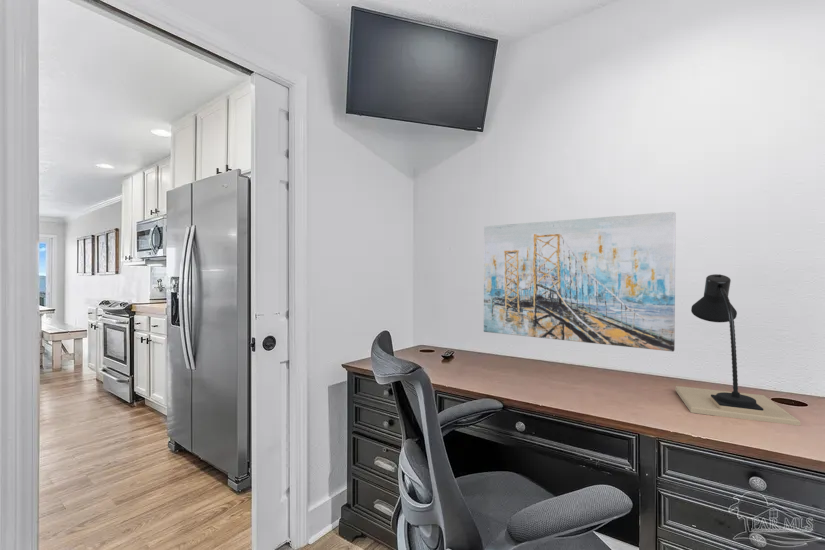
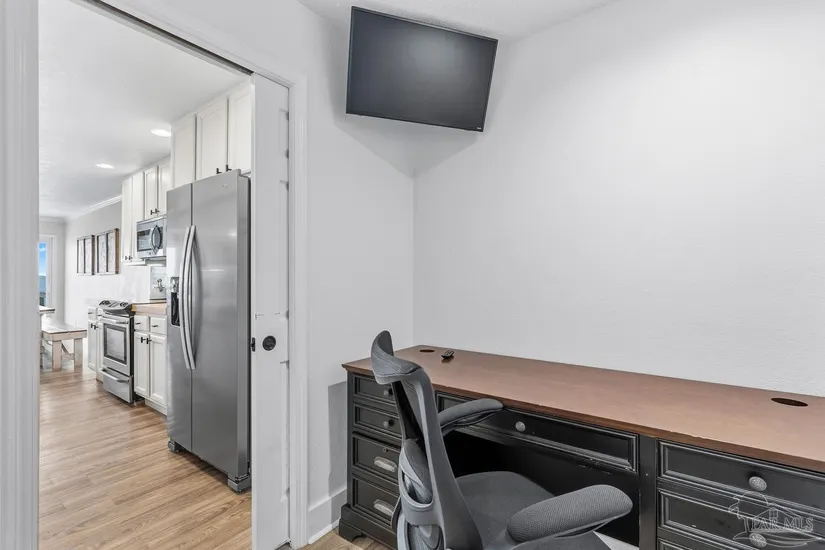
- desk lamp [674,273,801,427]
- wall art [483,211,677,353]
